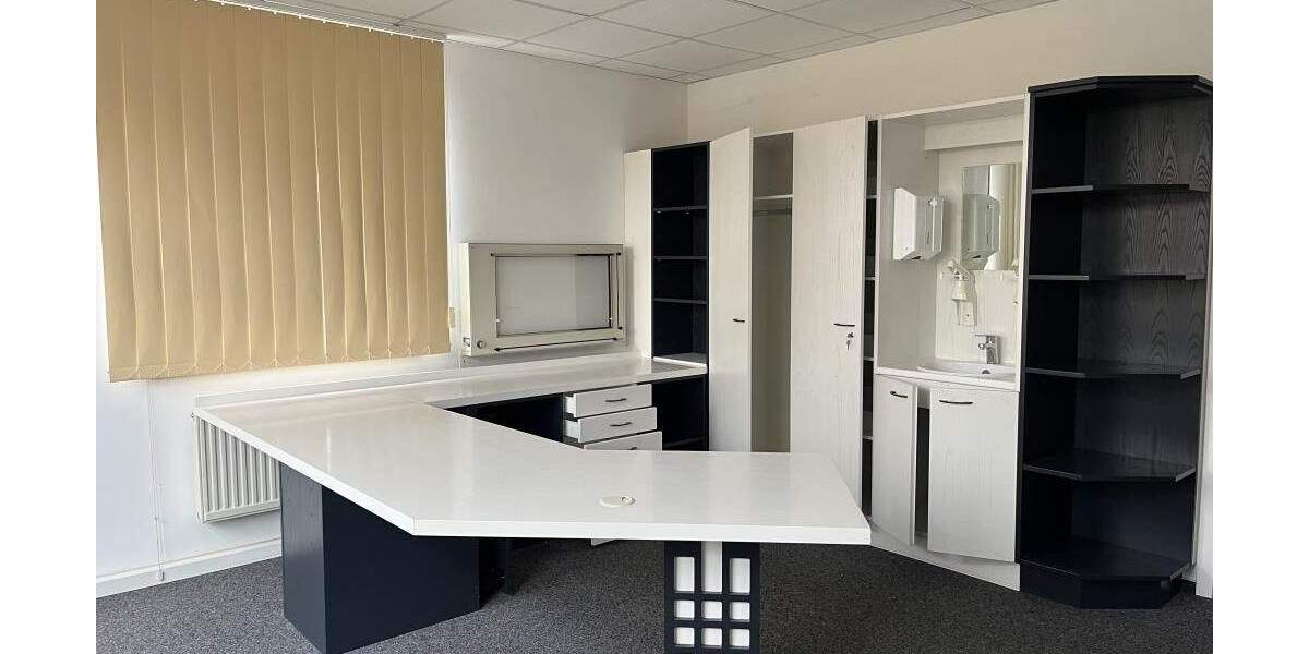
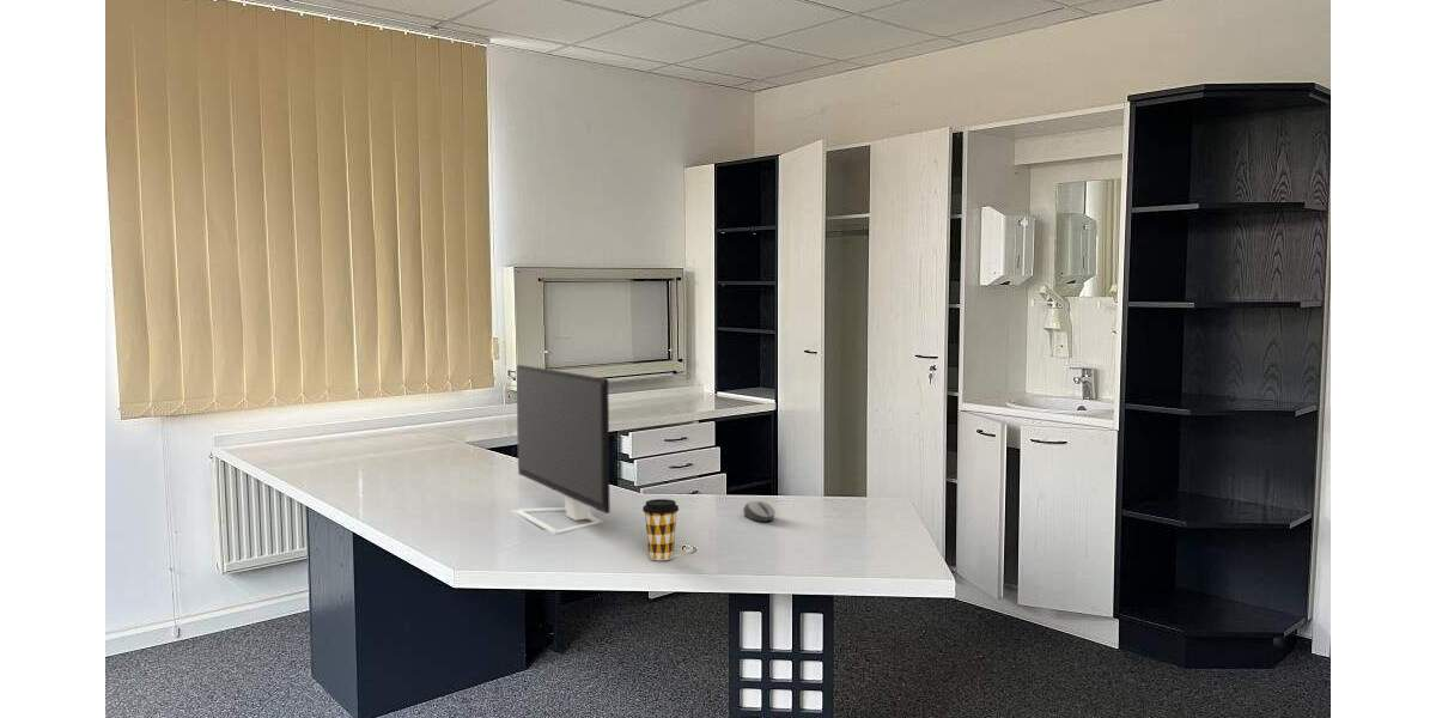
+ coffee cup [641,498,680,561]
+ computer mouse [742,500,777,523]
+ monitor [512,364,611,535]
